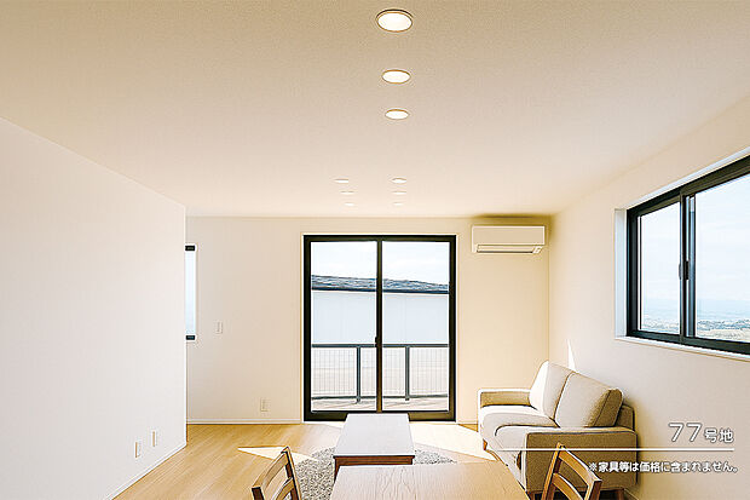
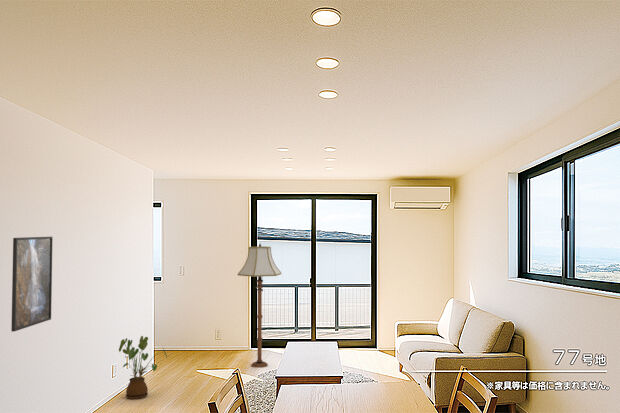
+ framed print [10,236,54,333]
+ house plant [118,335,168,400]
+ floor lamp [237,243,282,369]
